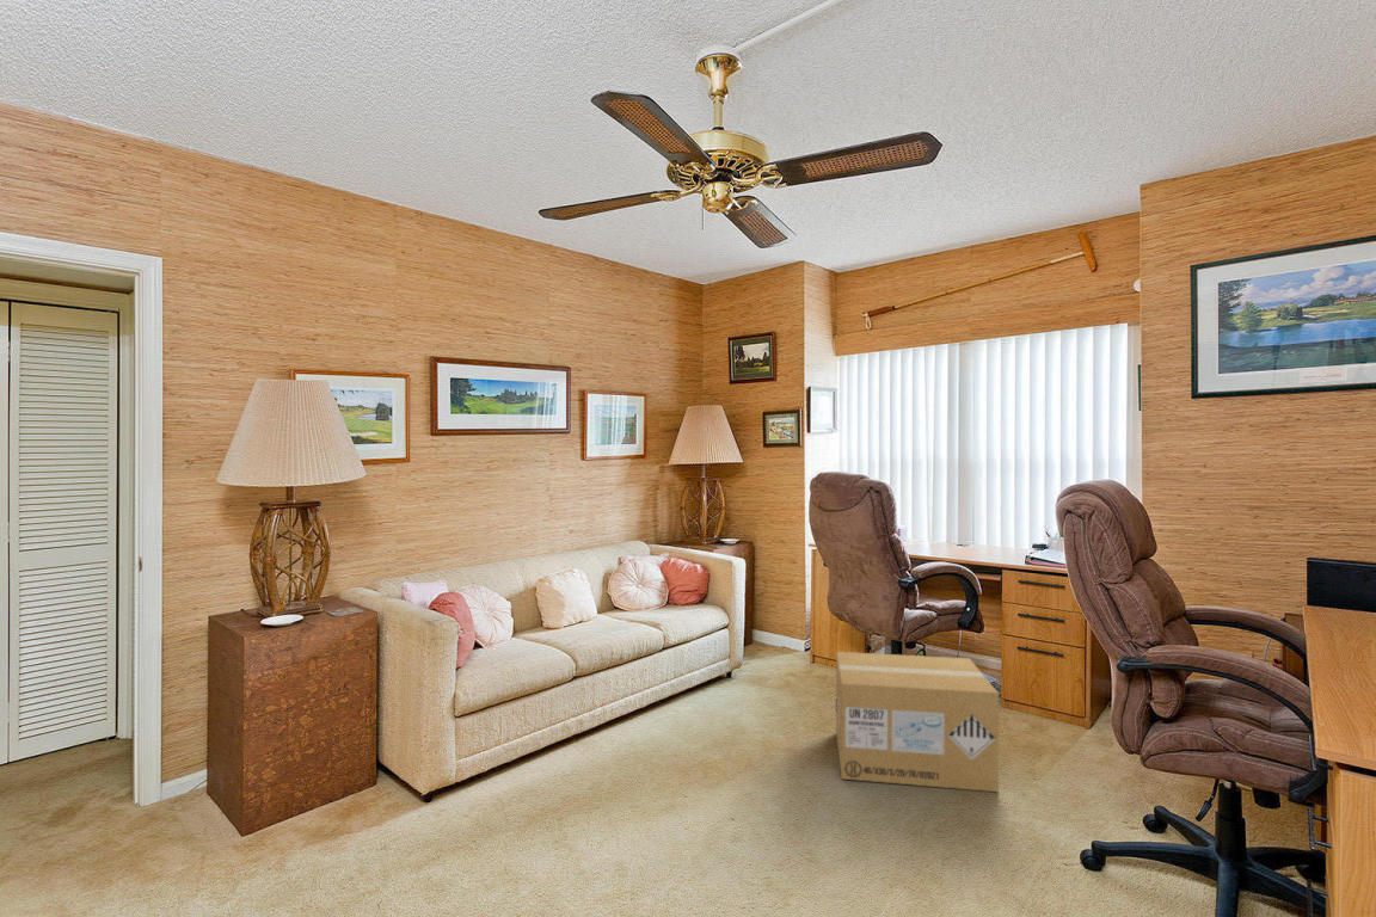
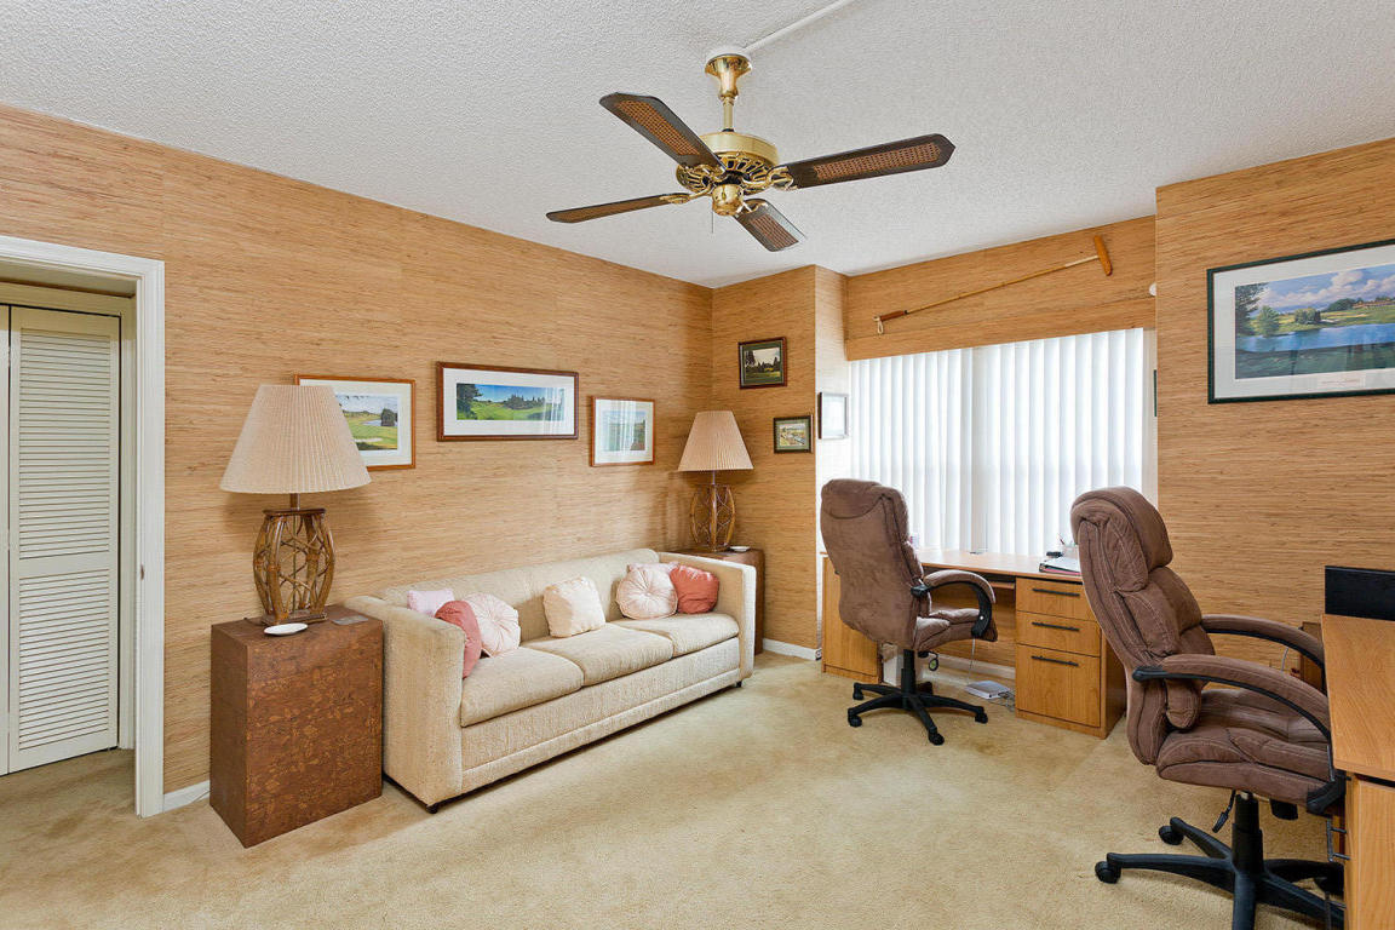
- cardboard box [835,651,1000,793]
